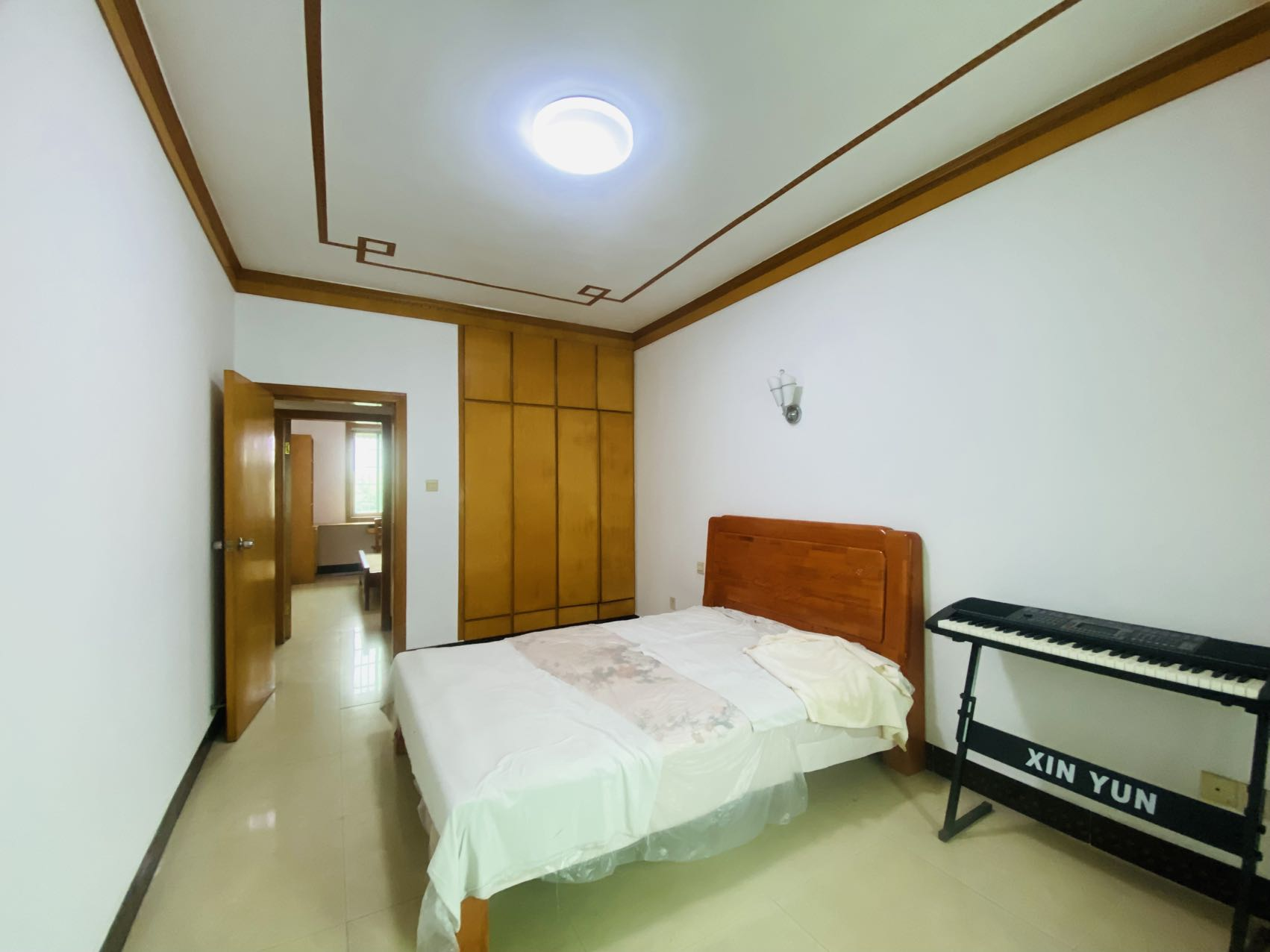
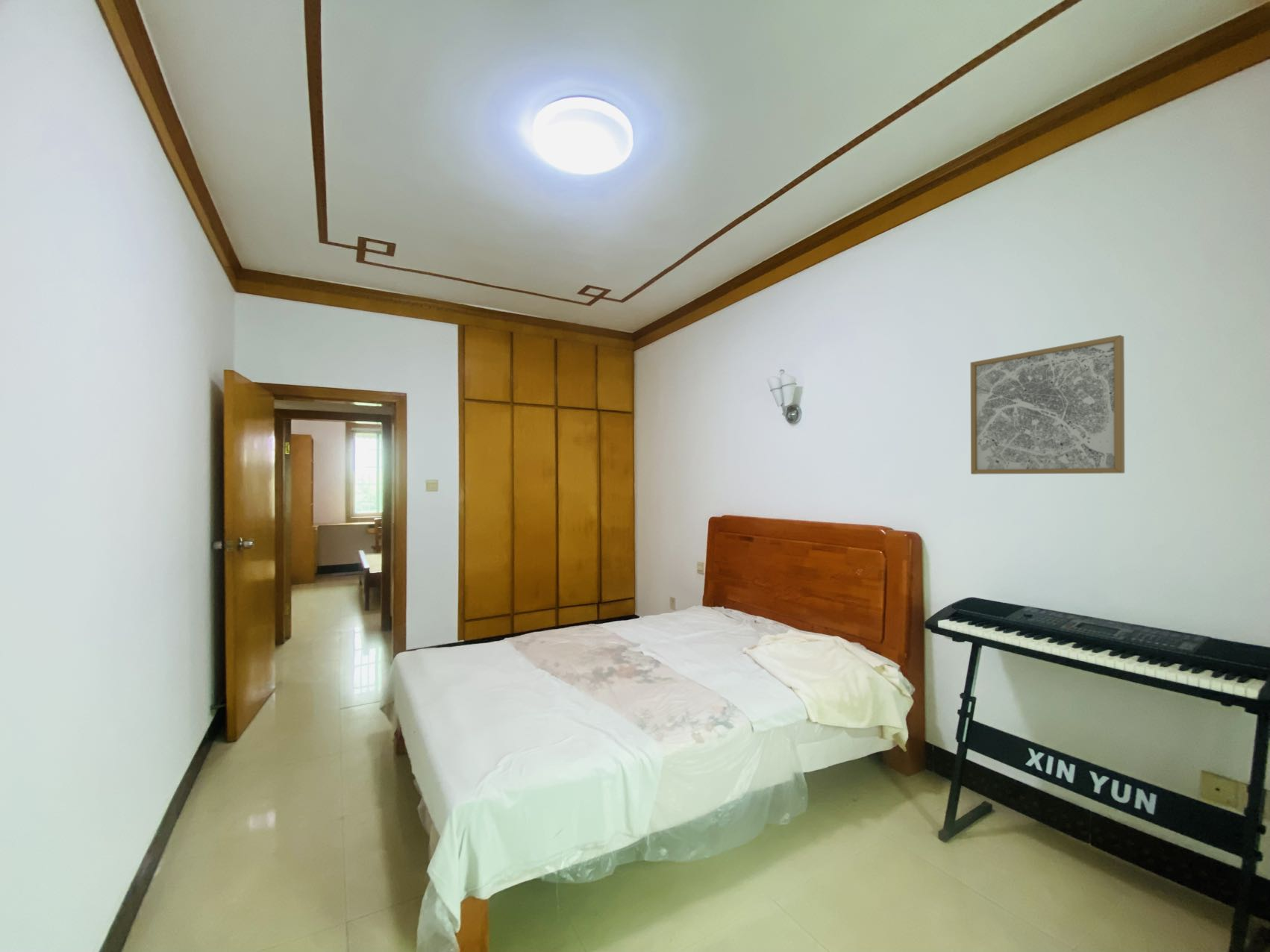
+ wall art [970,334,1125,475]
